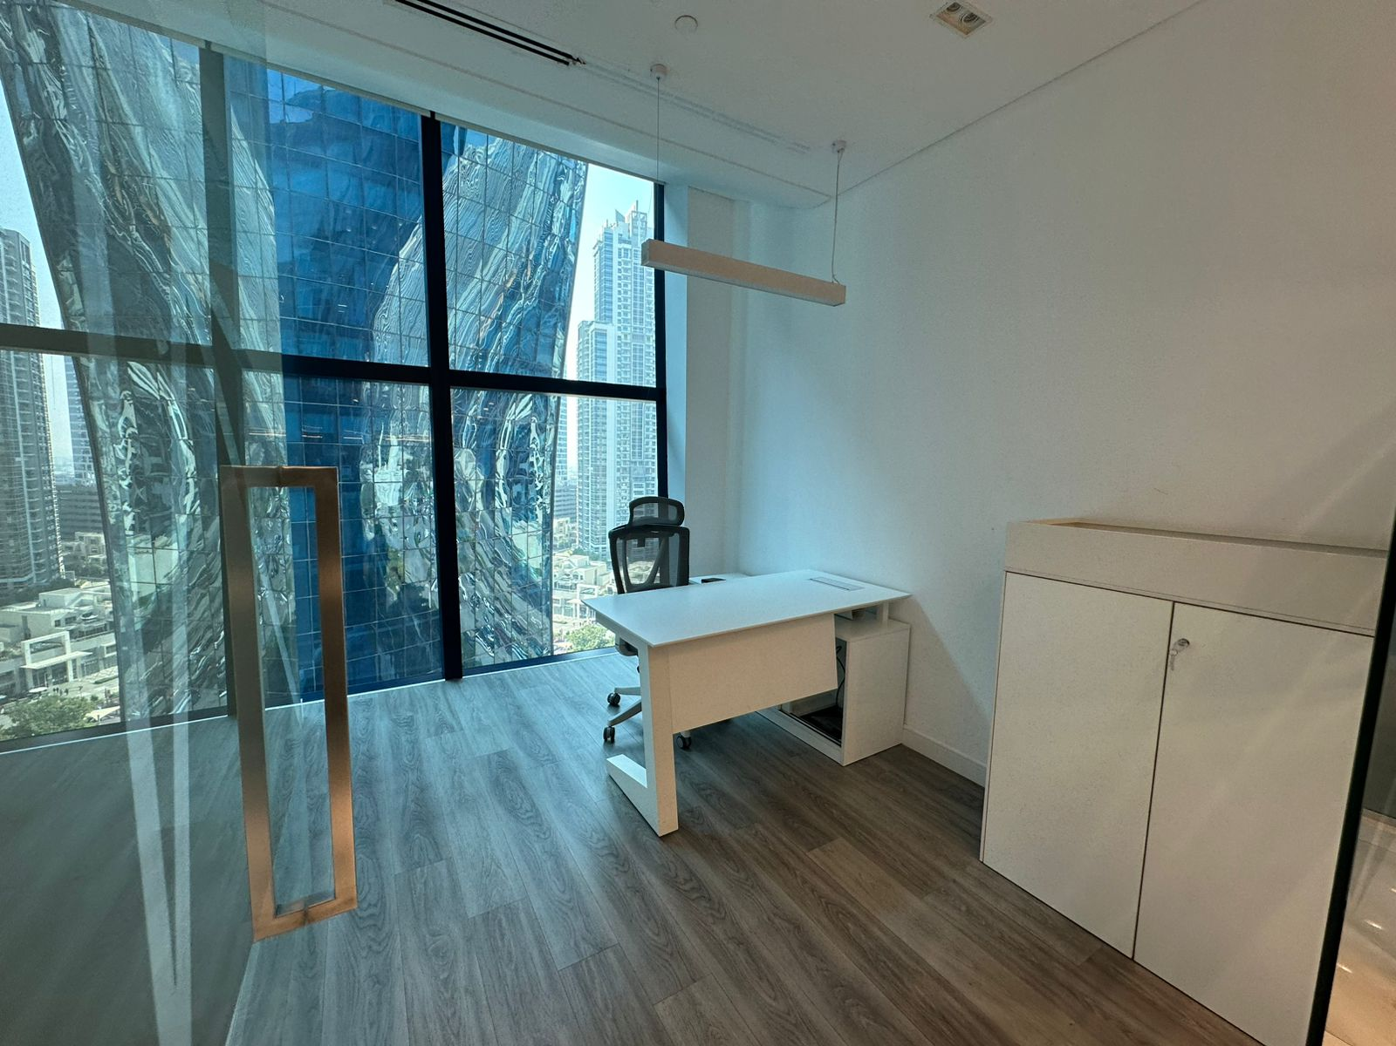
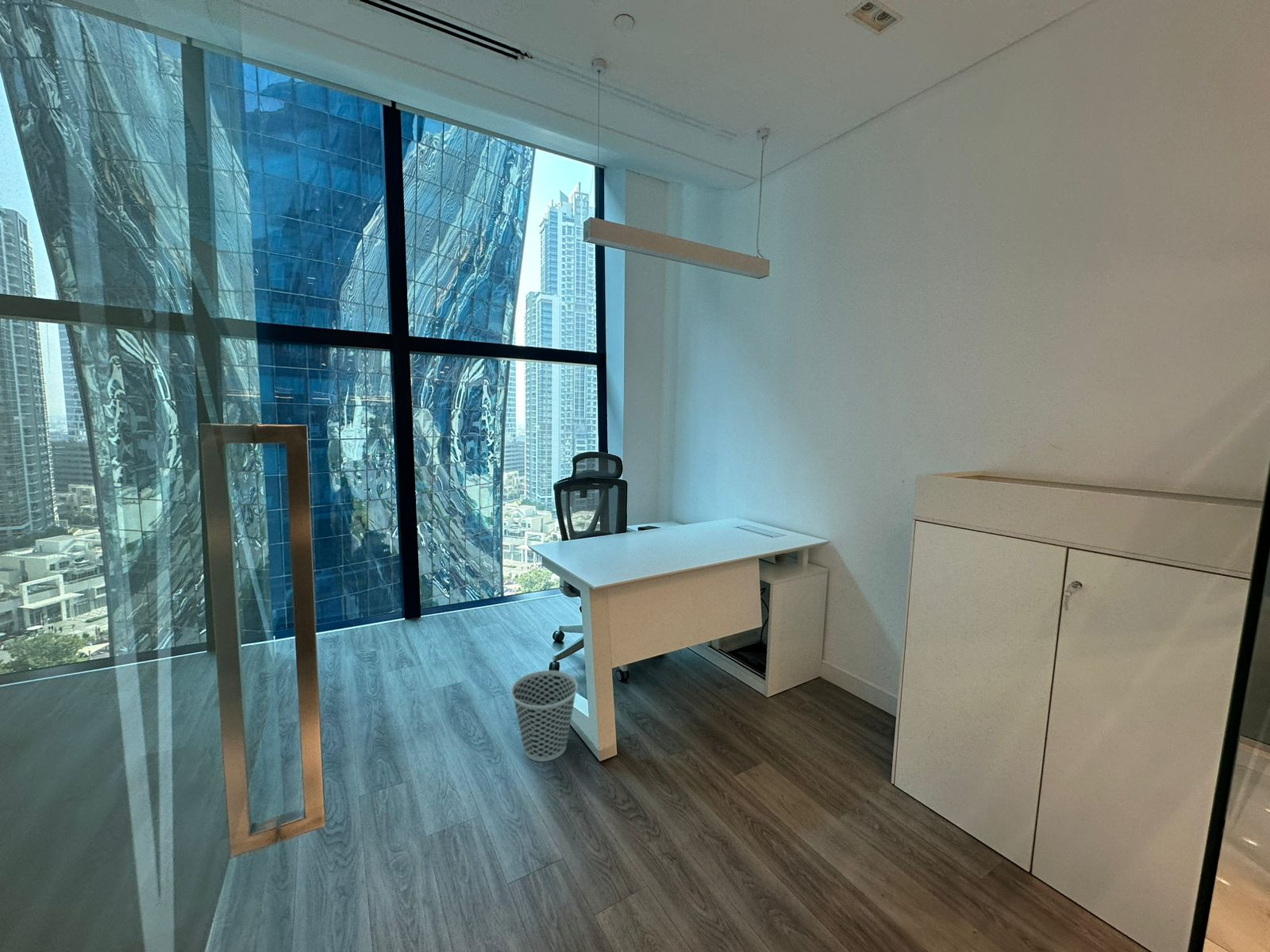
+ wastebasket [510,670,579,762]
